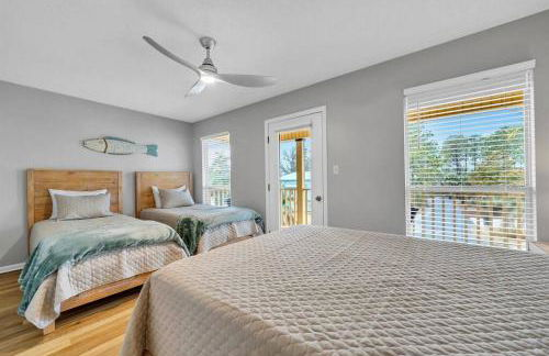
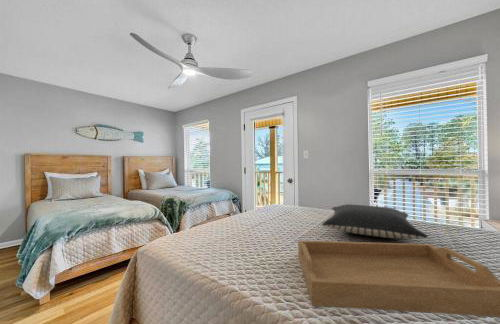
+ pillow [321,203,429,239]
+ serving tray [297,239,500,318]
